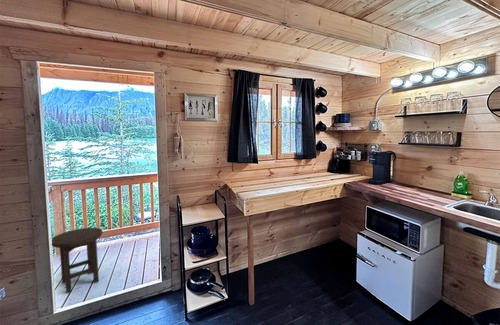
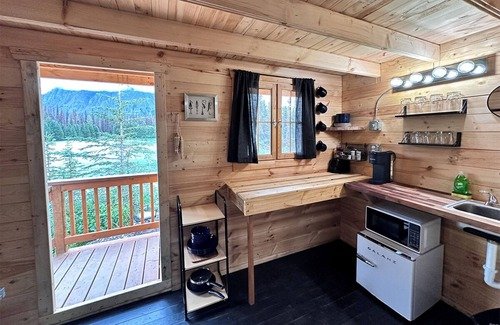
- stool [51,227,103,294]
